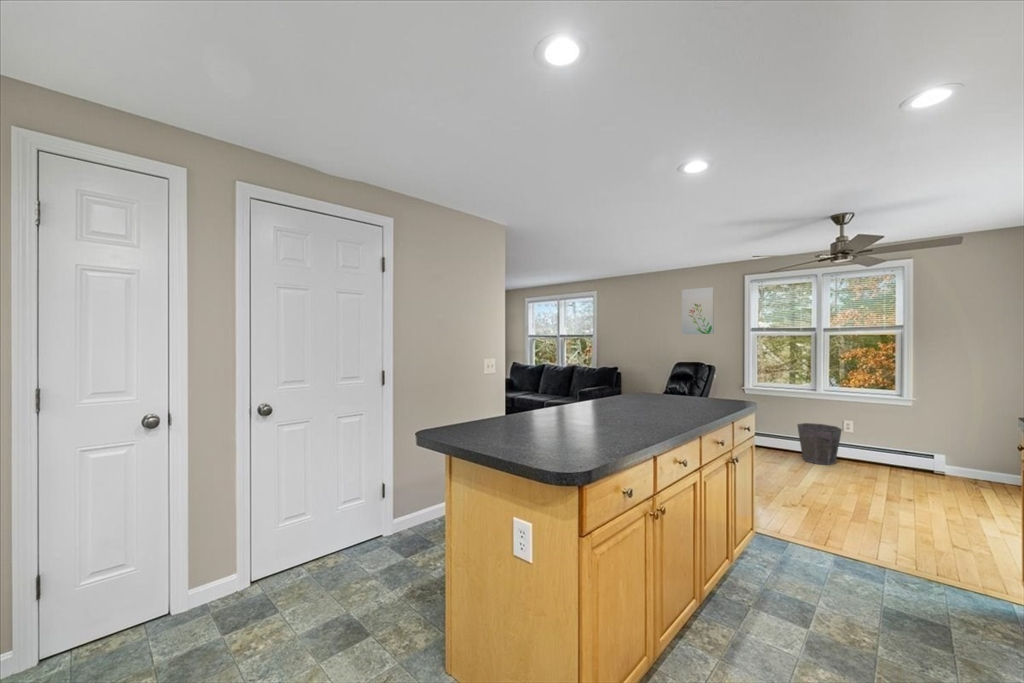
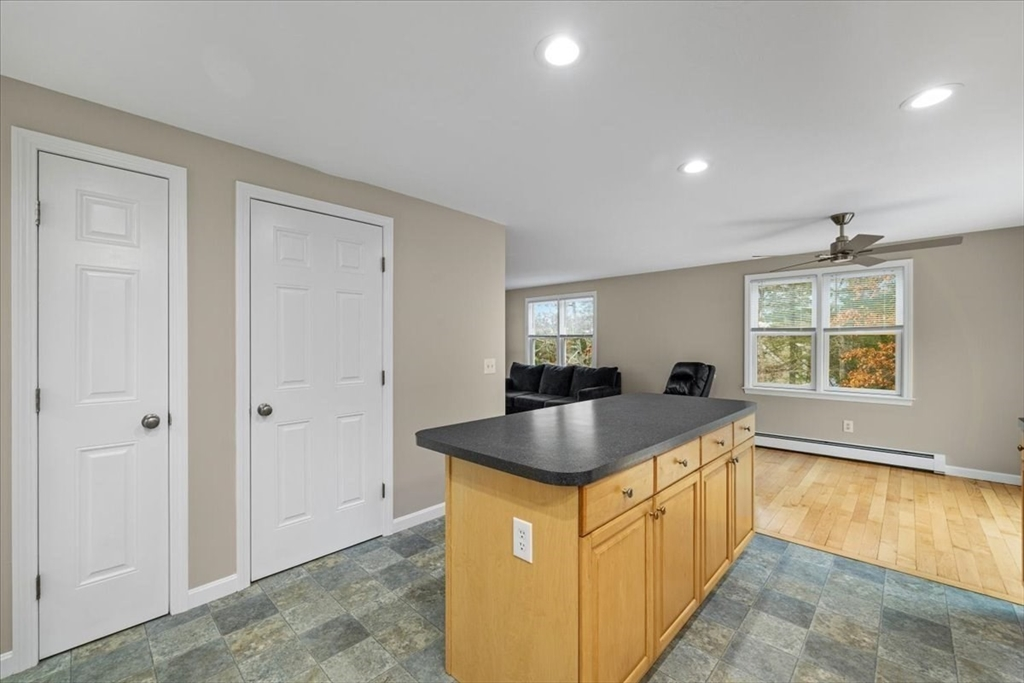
- waste bin [796,422,843,466]
- wall art [681,286,715,335]
